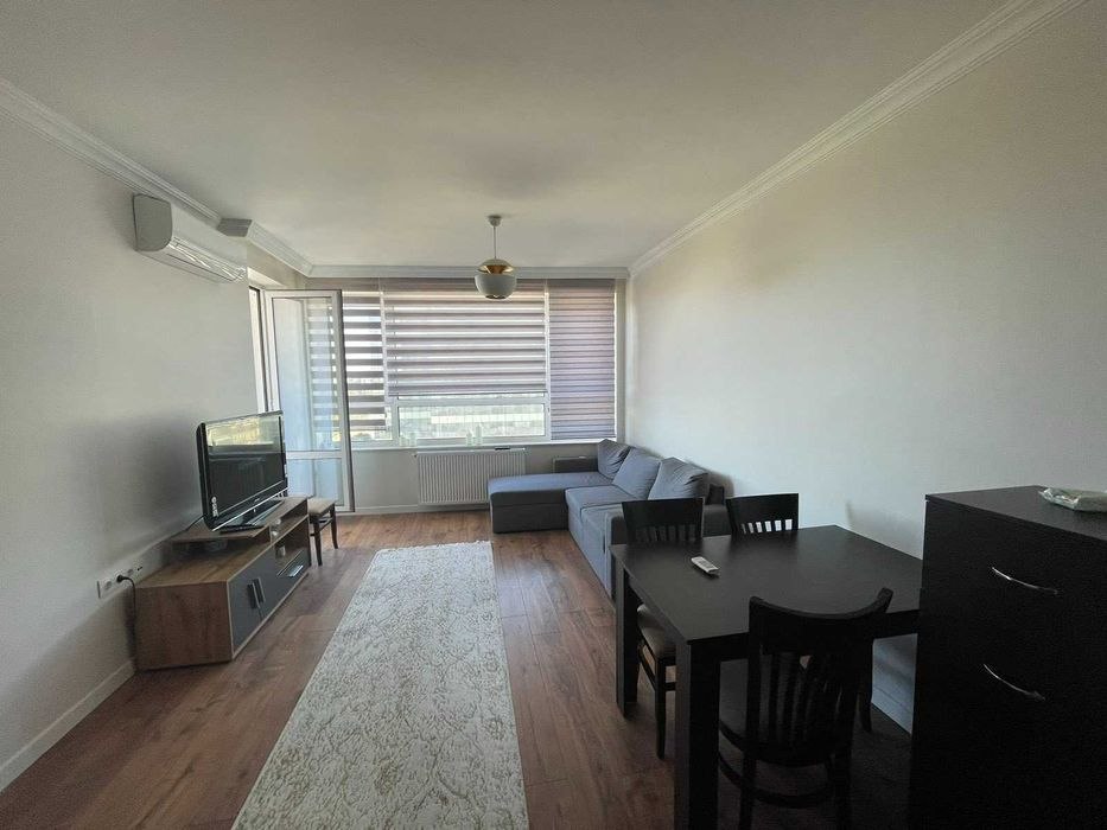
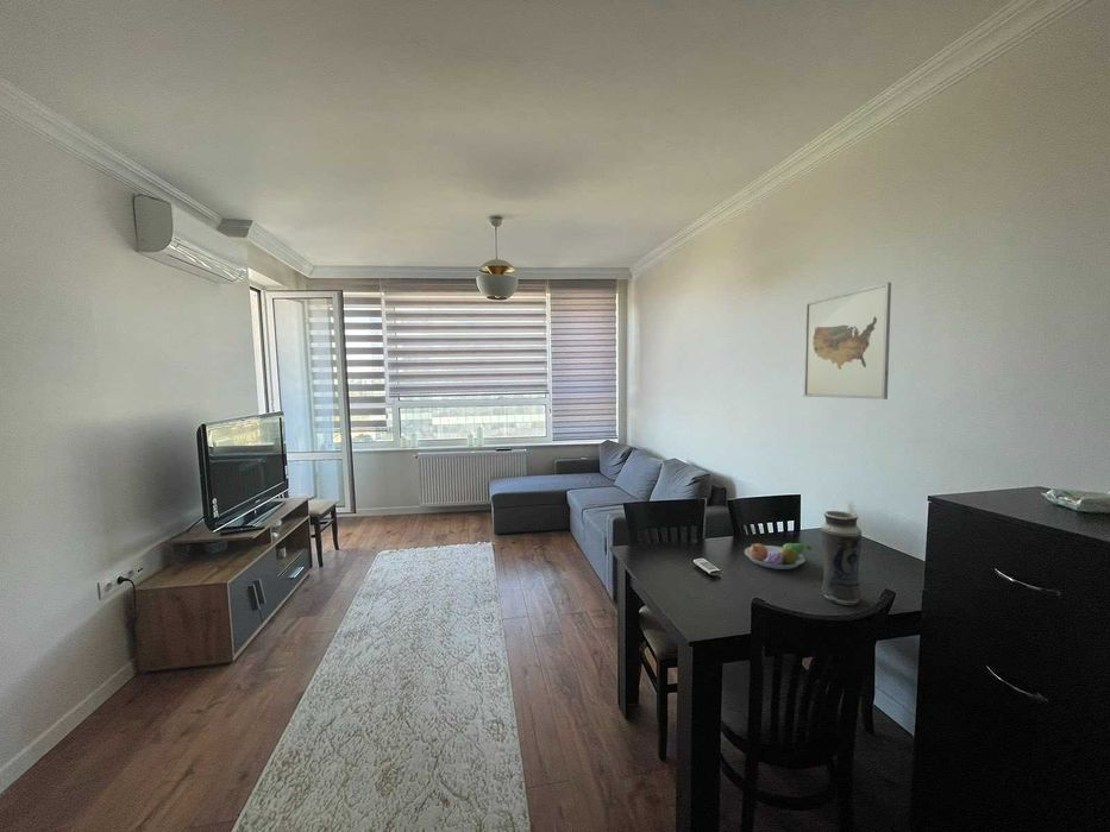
+ wall art [803,281,892,401]
+ vase [820,510,863,606]
+ fruit bowl [744,542,813,571]
